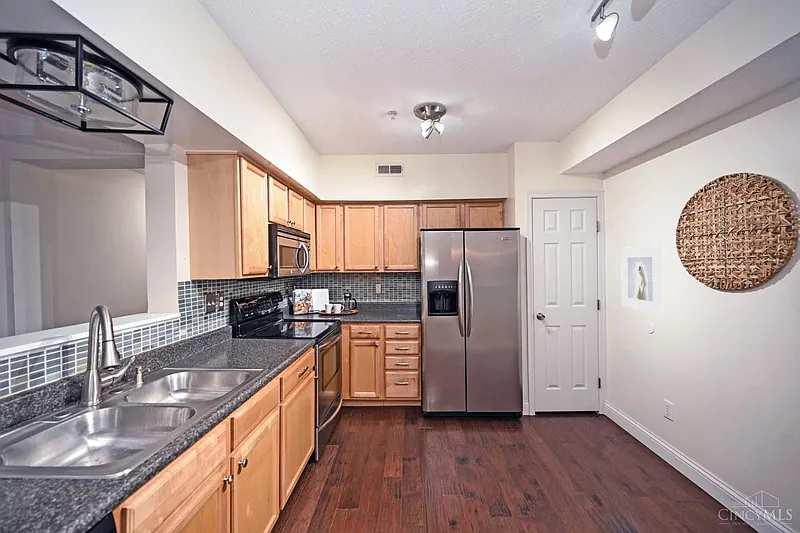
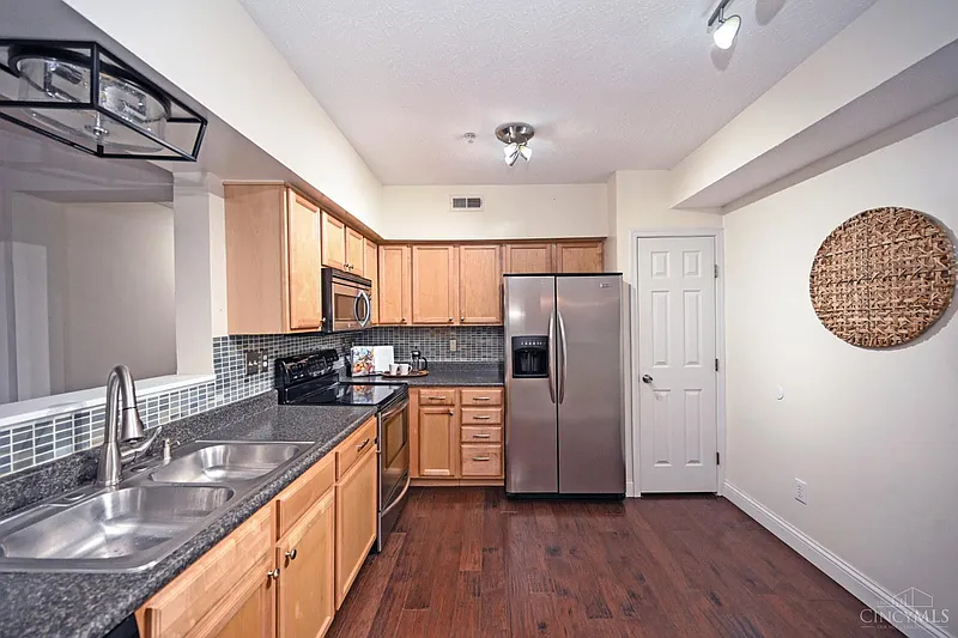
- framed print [620,244,663,315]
